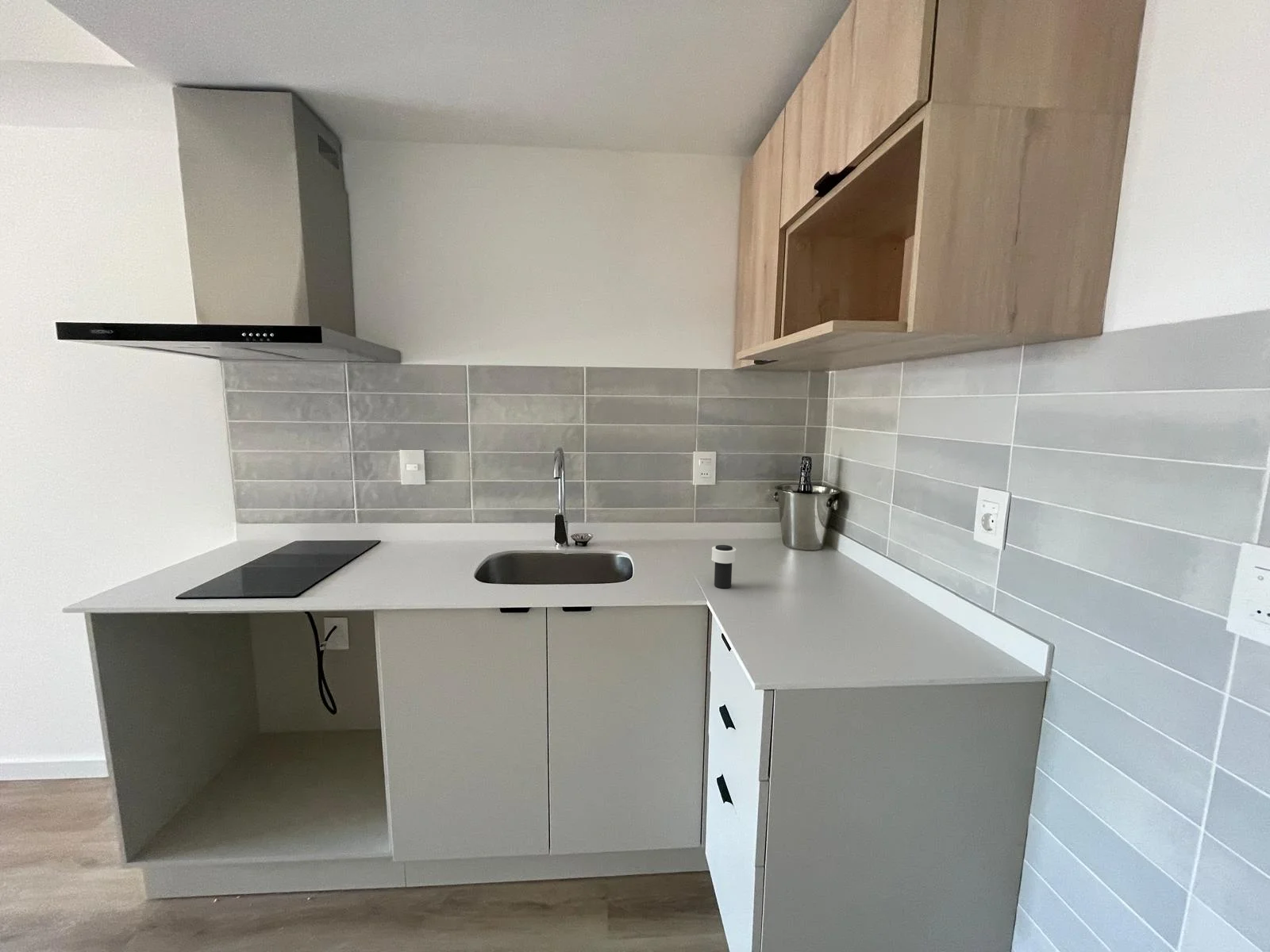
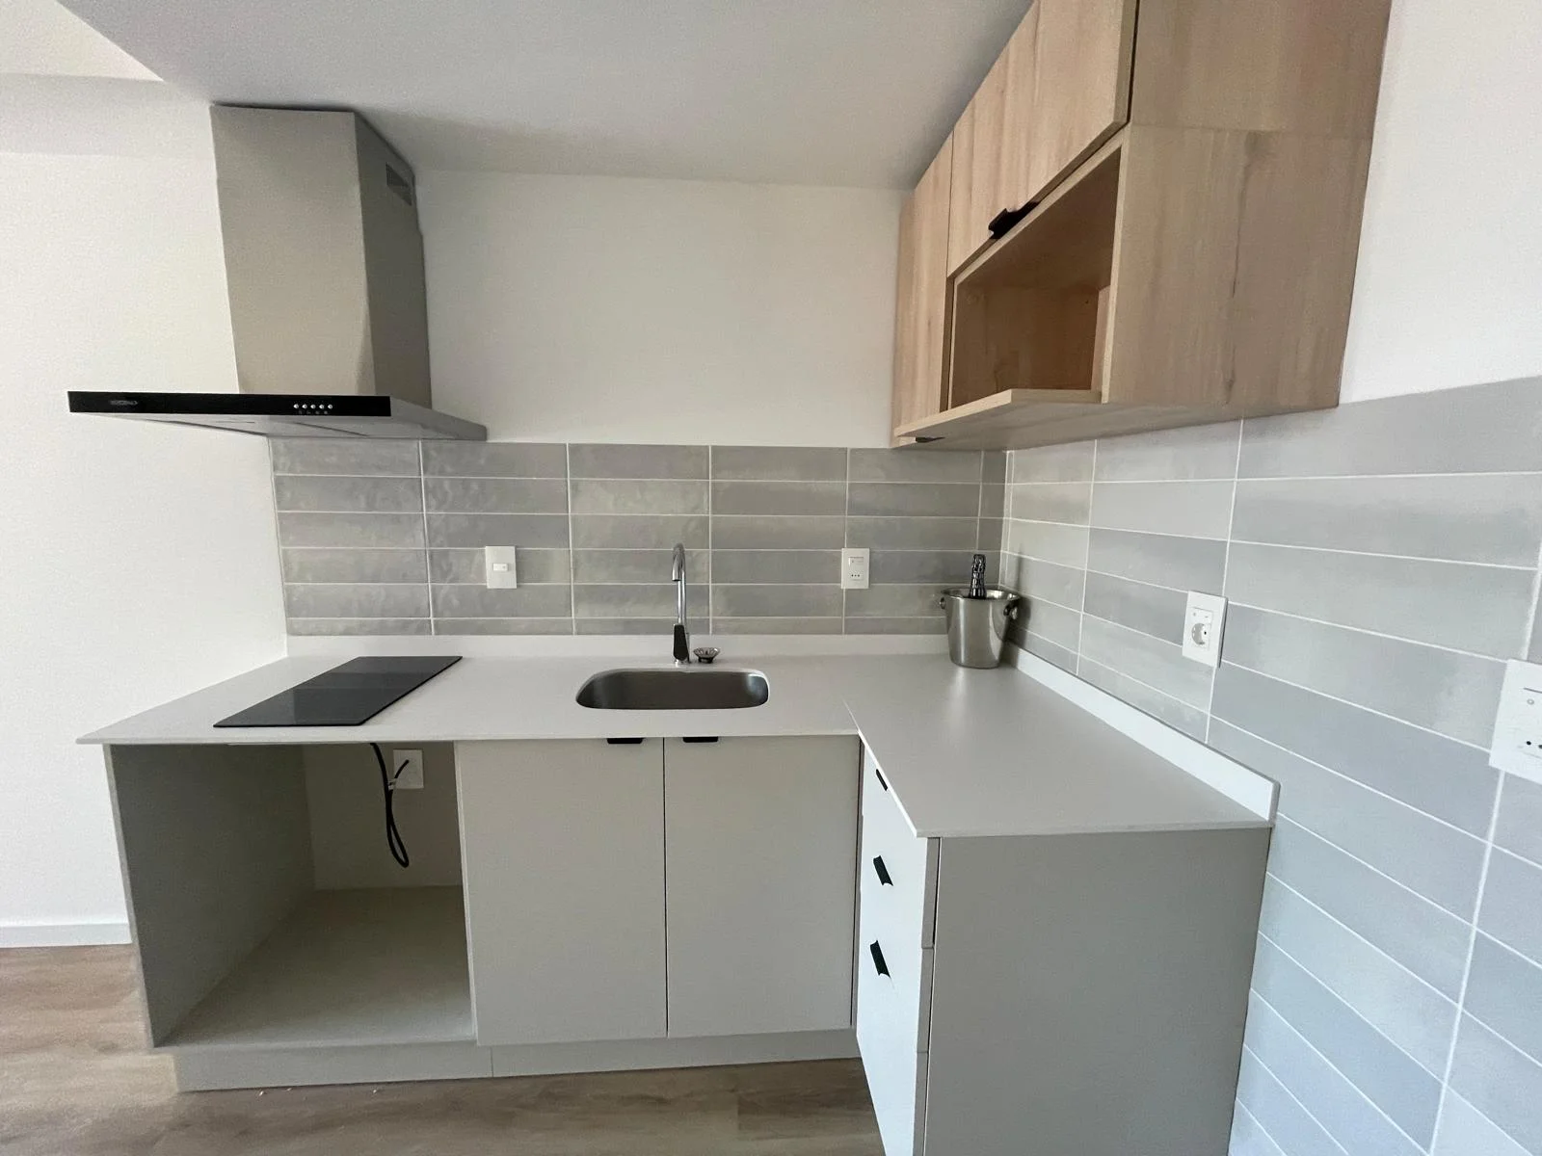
- cup [711,544,737,589]
